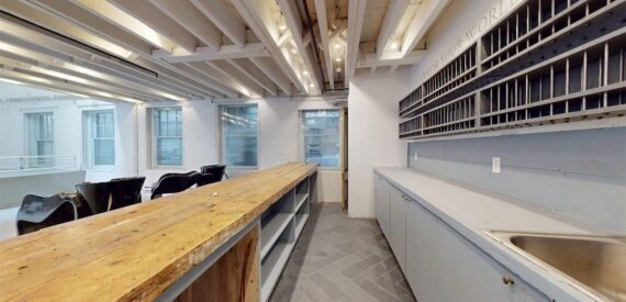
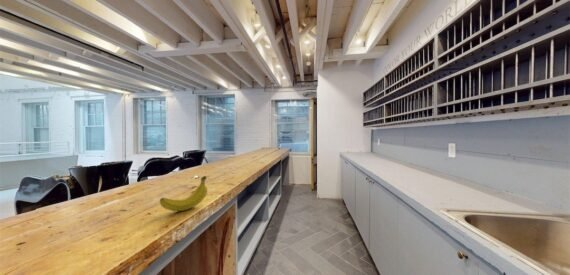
+ fruit [159,175,208,212]
